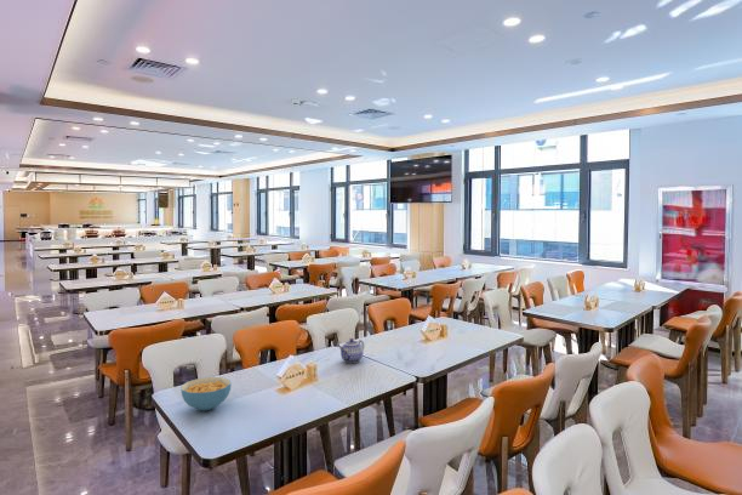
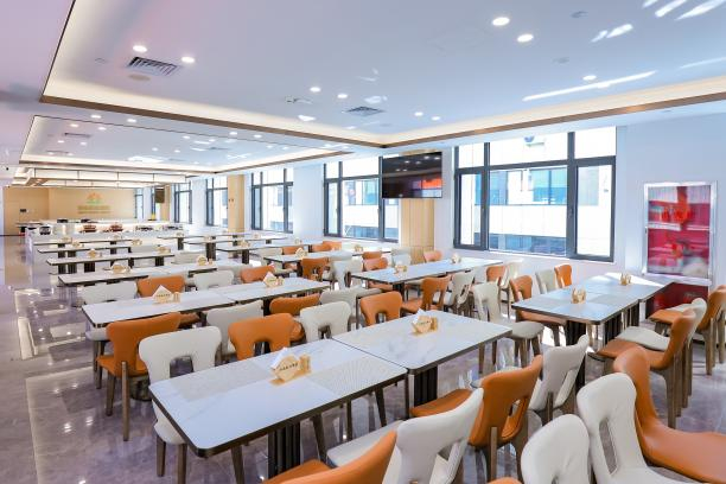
- teapot [338,337,365,364]
- cereal bowl [179,376,233,411]
